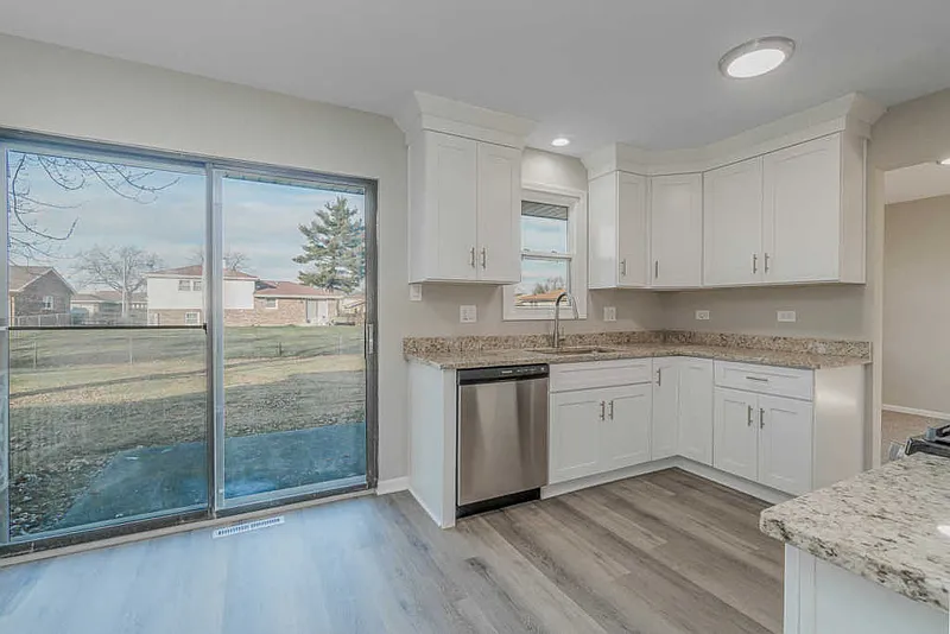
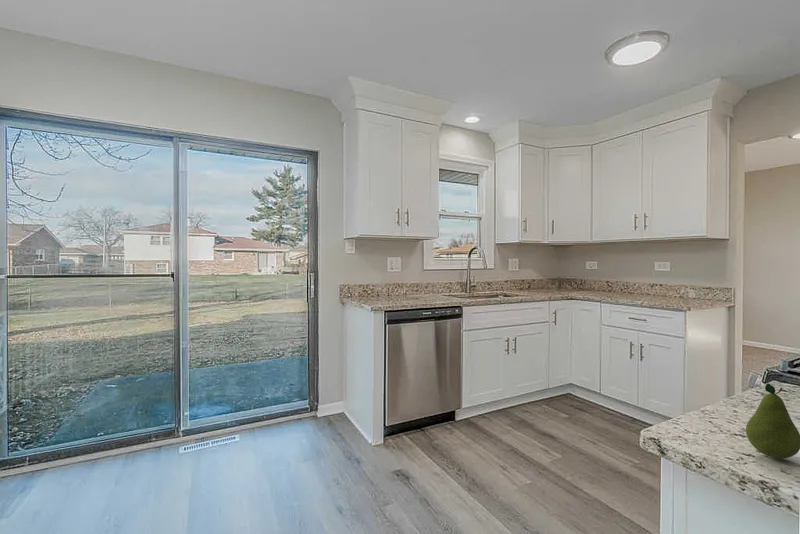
+ fruit [745,382,800,459]
